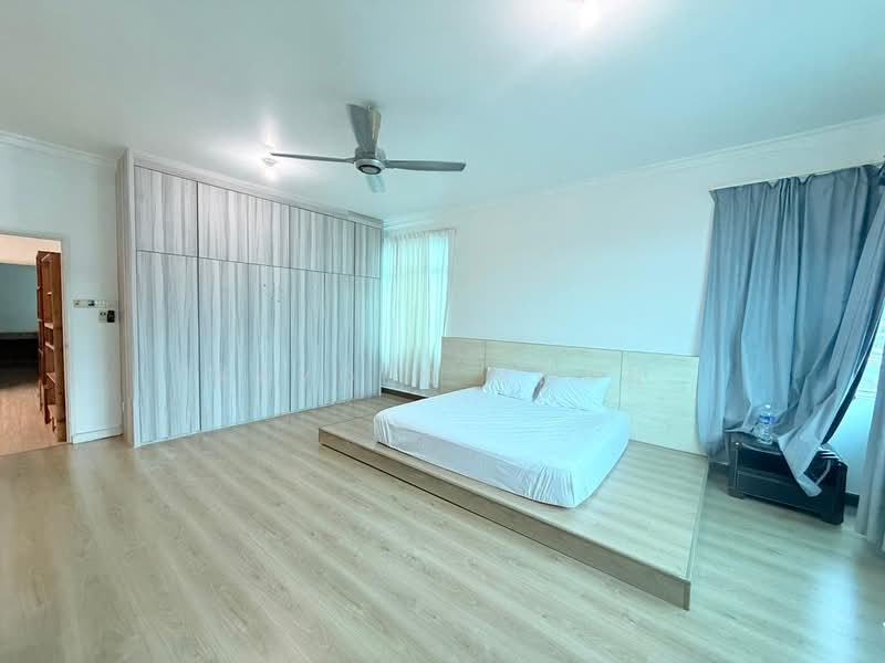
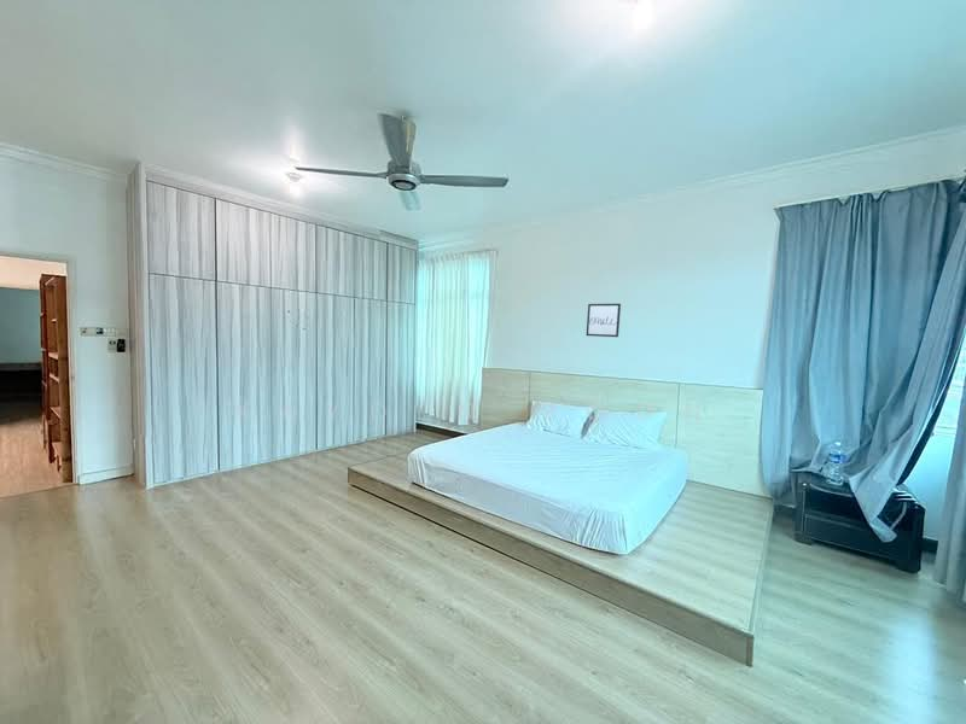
+ wall art [586,303,622,338]
